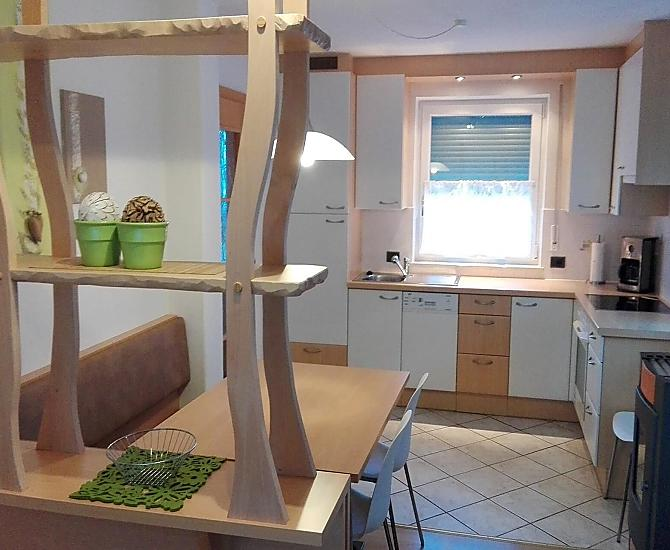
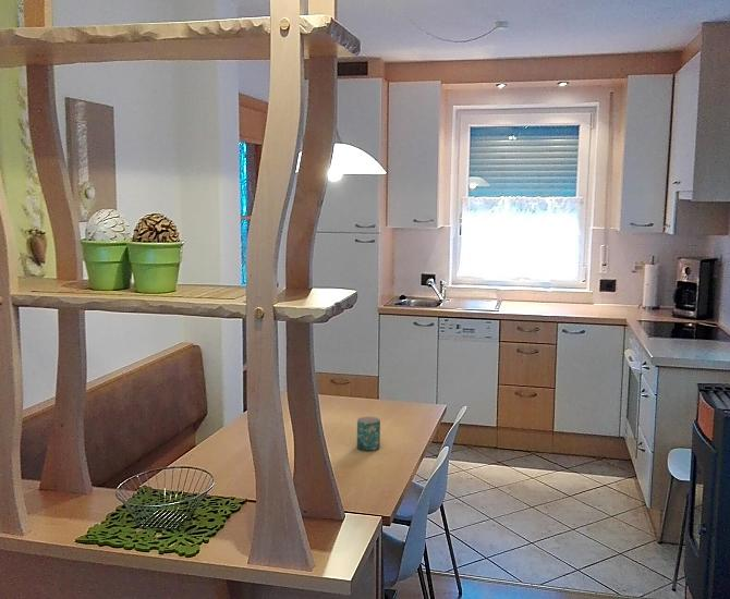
+ mug [356,415,381,451]
